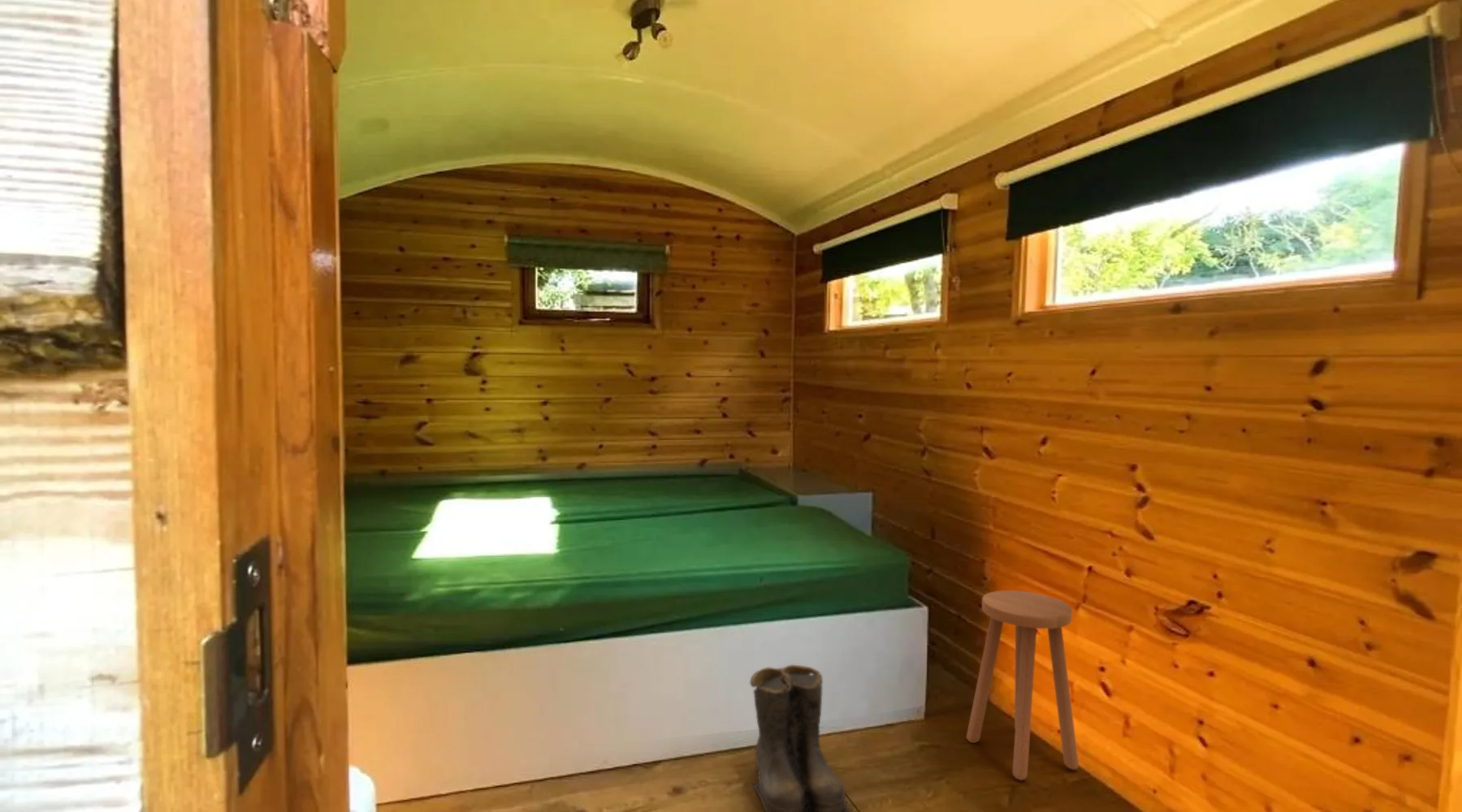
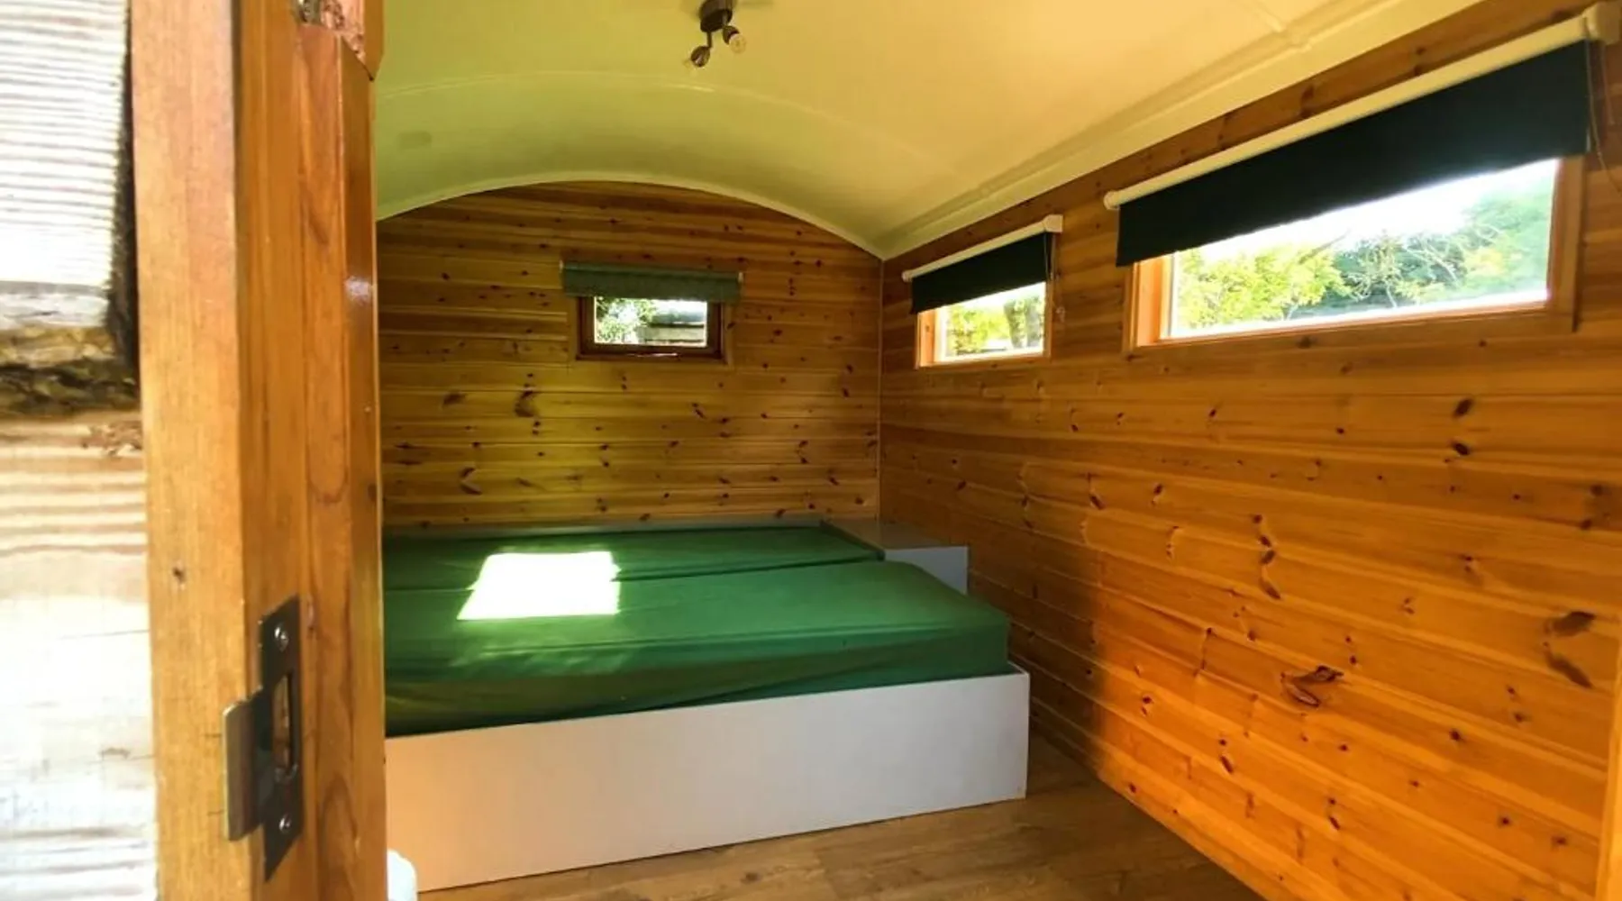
- stool [966,590,1079,781]
- boots [749,663,854,812]
